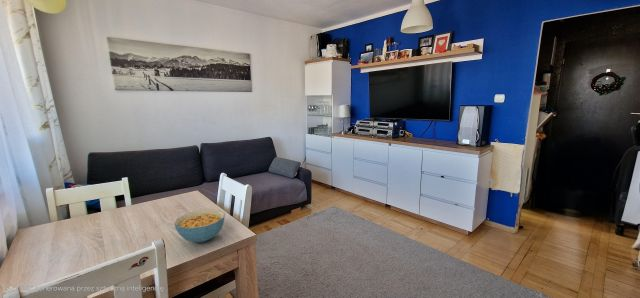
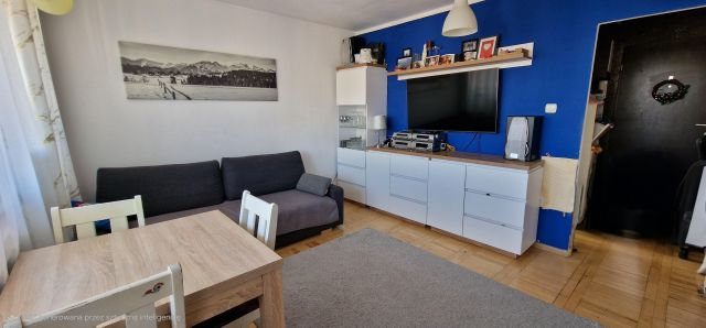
- cereal bowl [173,208,226,244]
